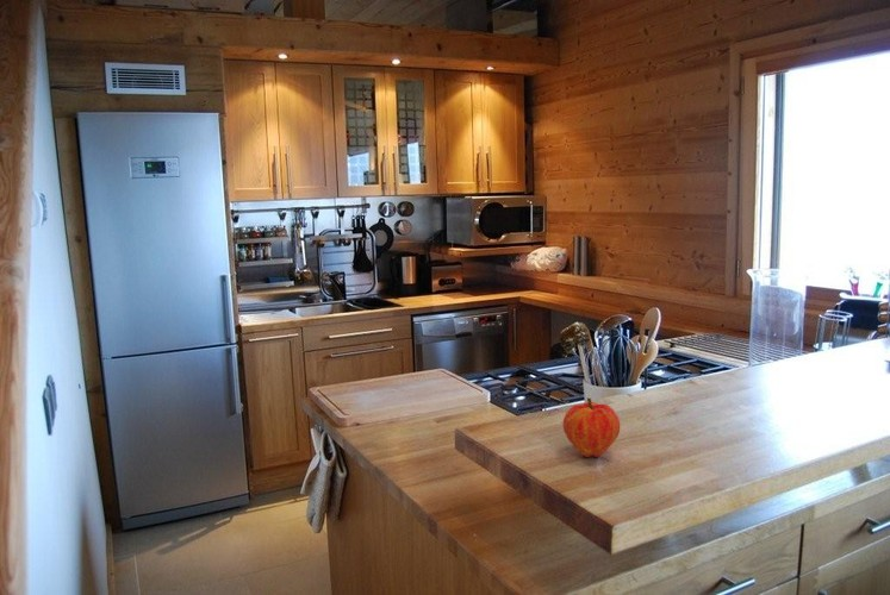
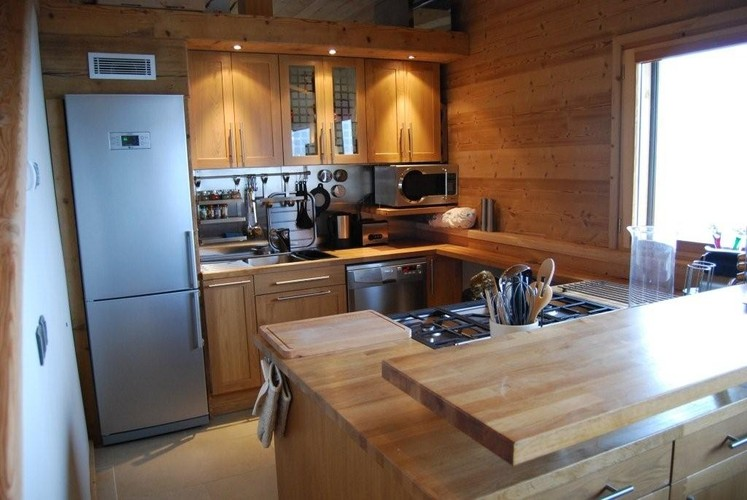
- fruit [562,396,621,458]
